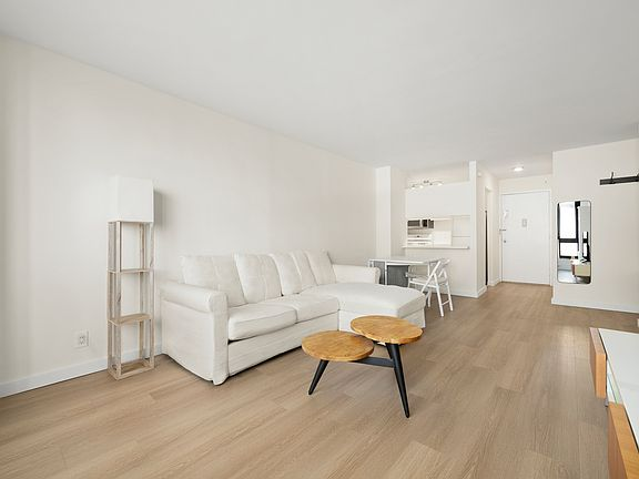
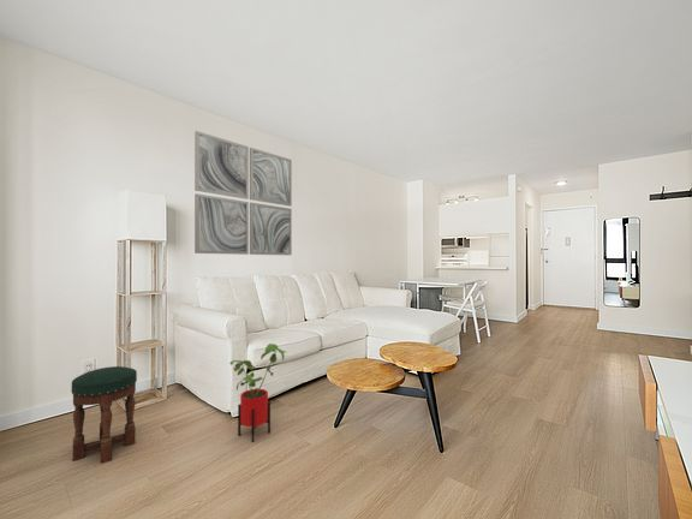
+ wall art [193,130,293,256]
+ stool [70,365,138,464]
+ house plant [228,342,287,443]
